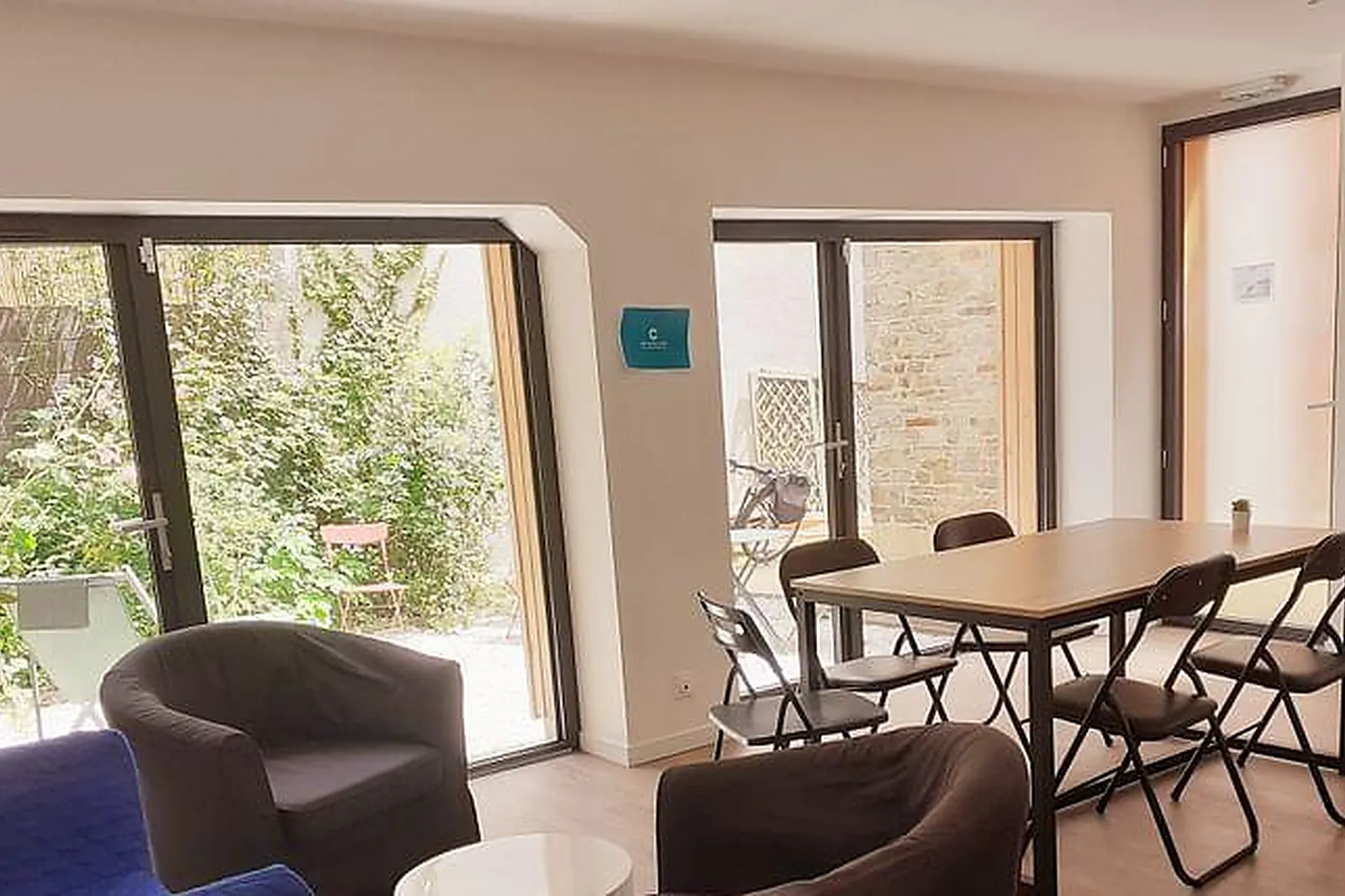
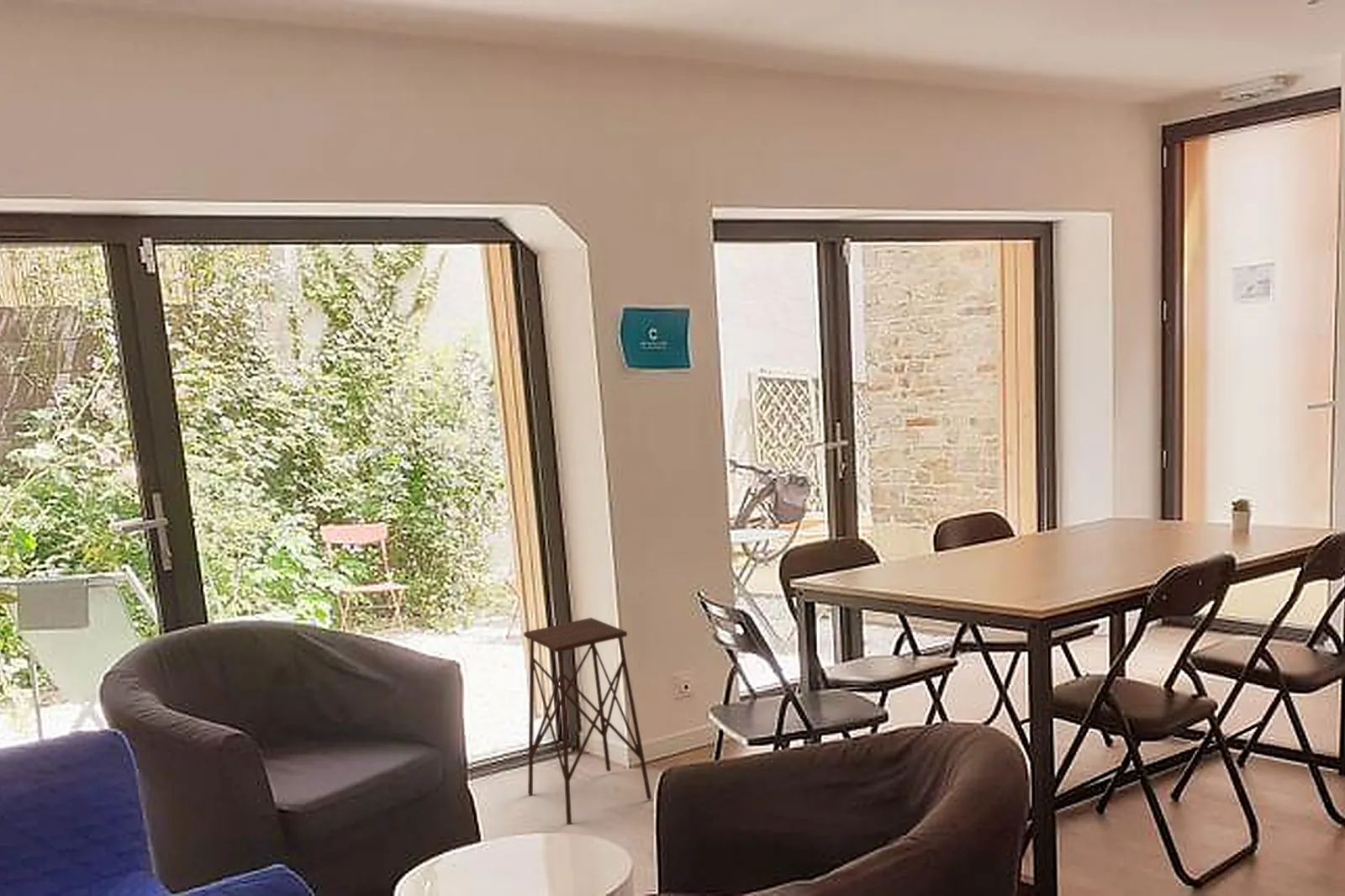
+ side table [523,617,652,825]
